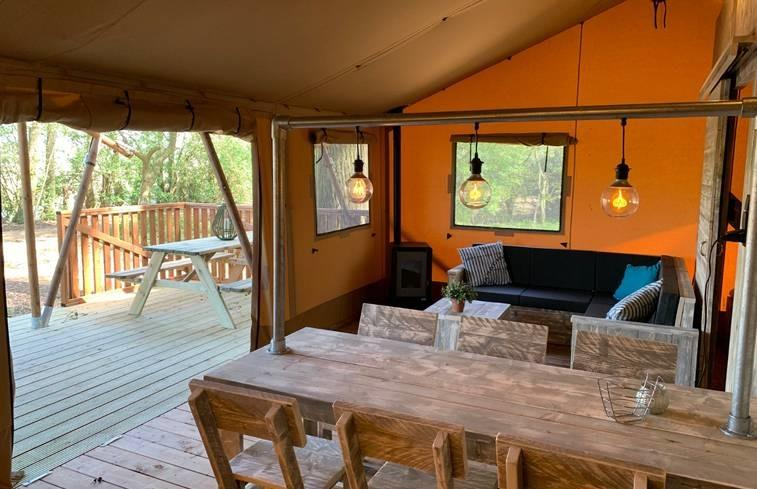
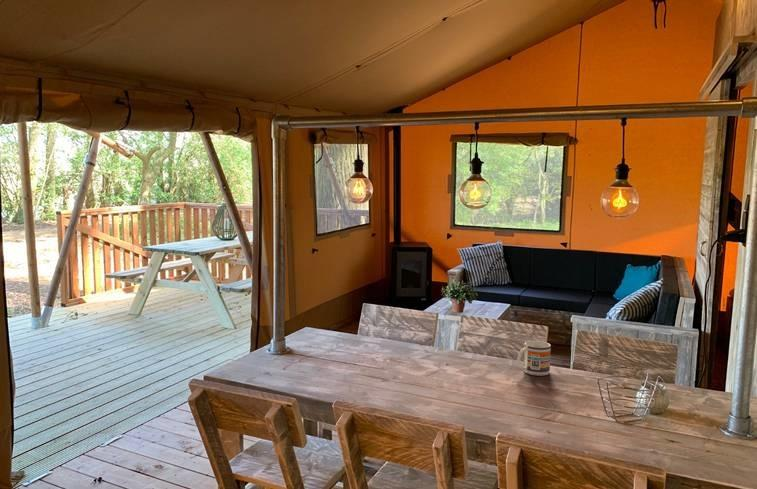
+ mug [516,340,552,377]
